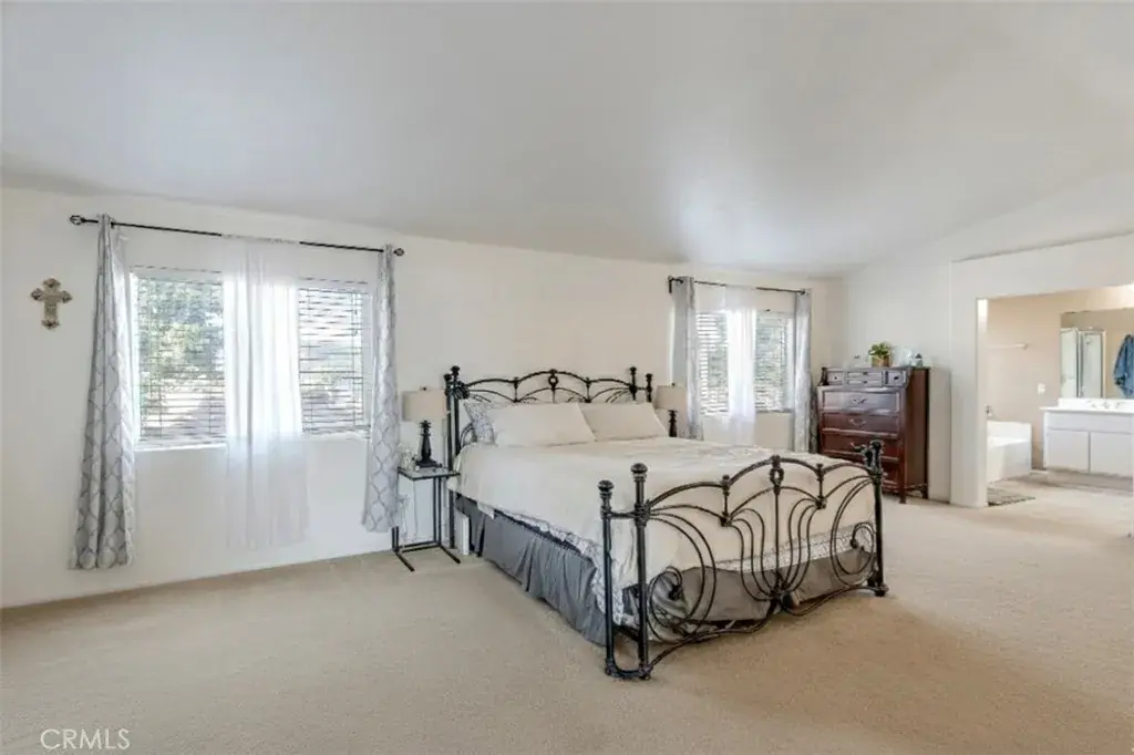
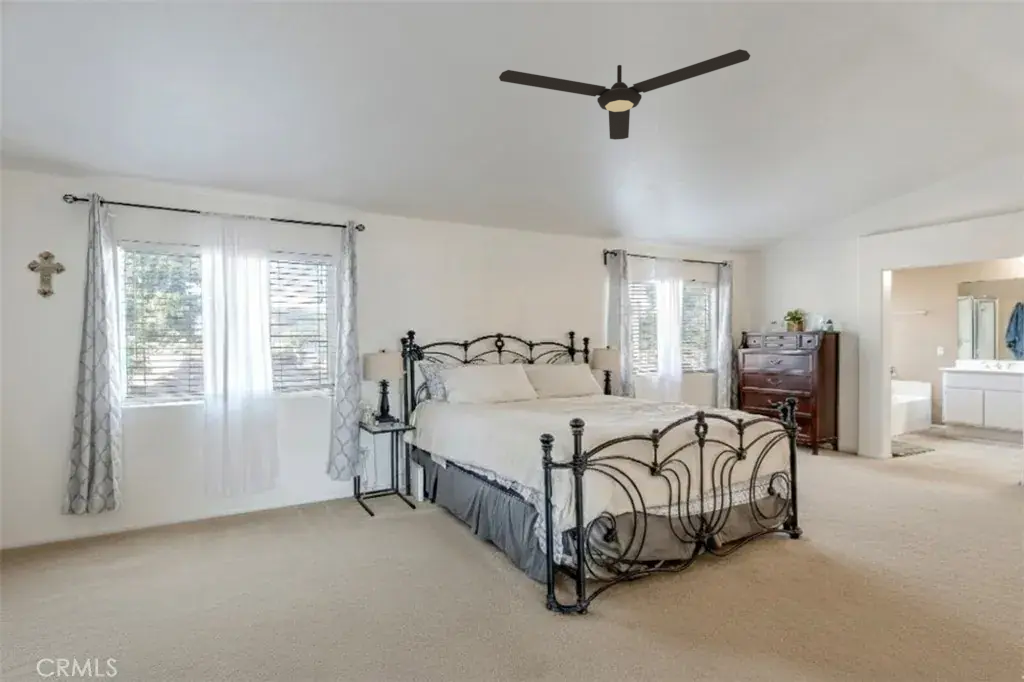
+ ceiling fan [498,48,751,141]
